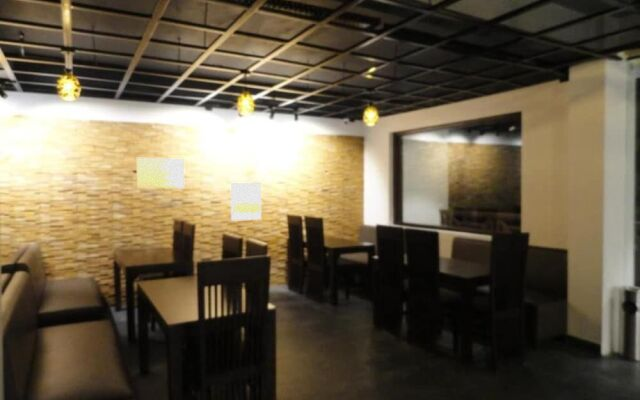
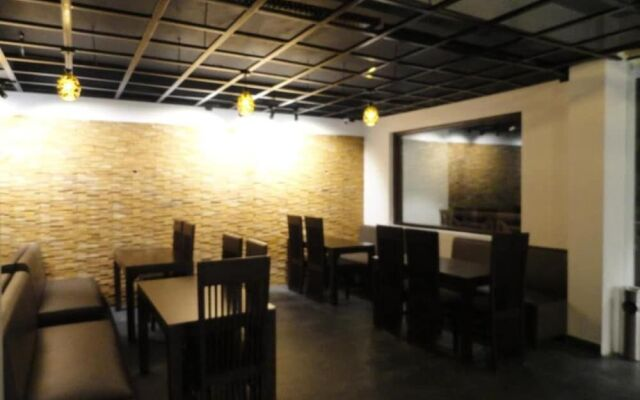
- wall art [136,157,185,189]
- wall art [230,182,262,222]
